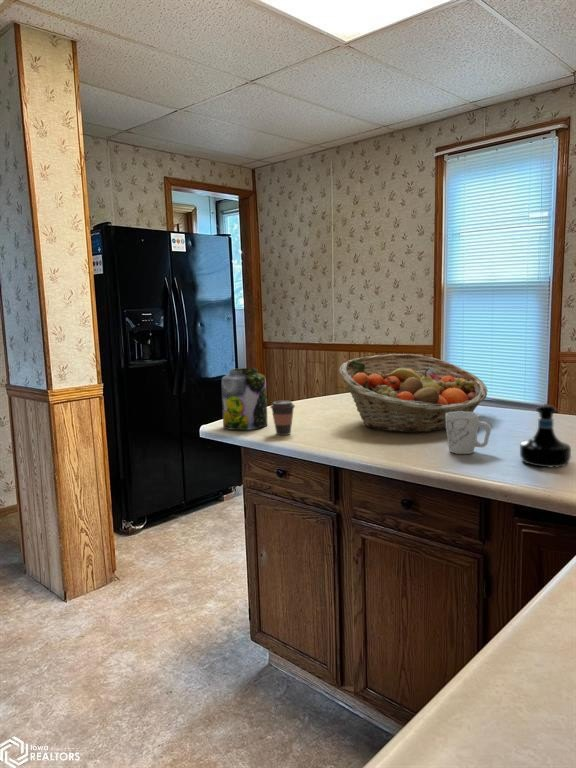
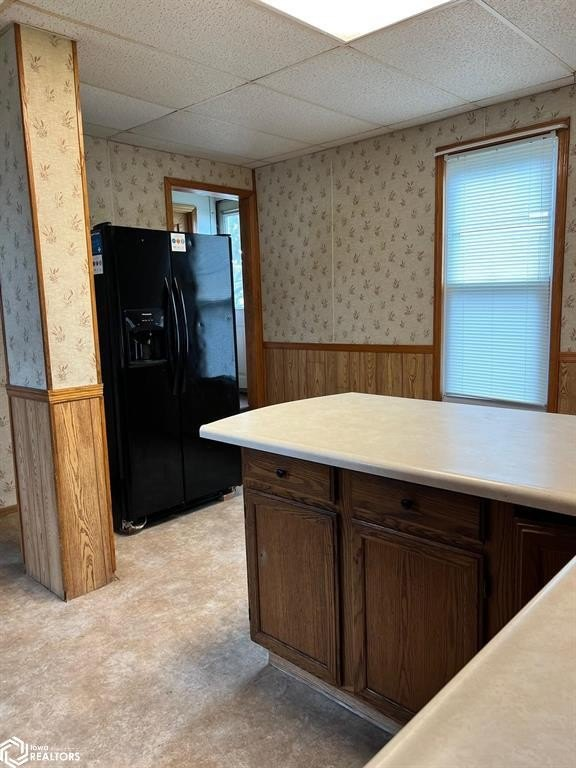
- jar [221,367,268,431]
- mug [445,411,492,455]
- fruit basket [338,353,489,433]
- tequila bottle [519,404,572,468]
- coffee cup [269,400,296,436]
